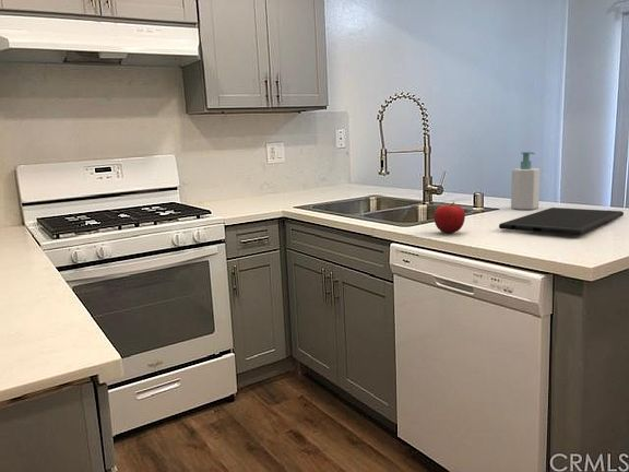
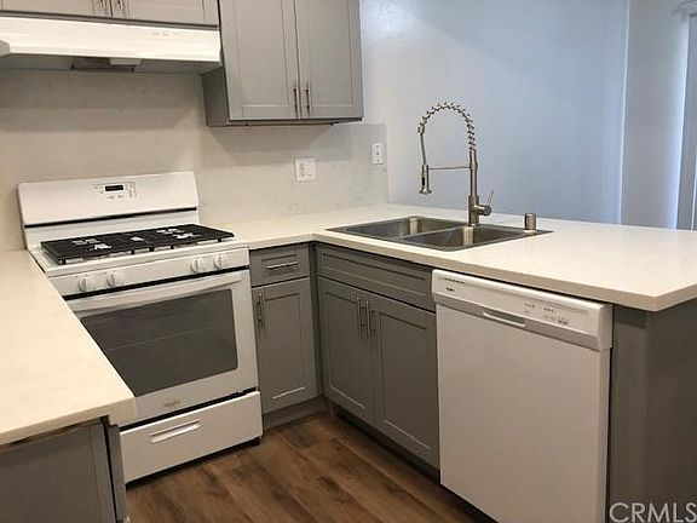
- fruit [434,201,466,234]
- soap bottle [510,151,541,211]
- cutting board [498,206,625,236]
